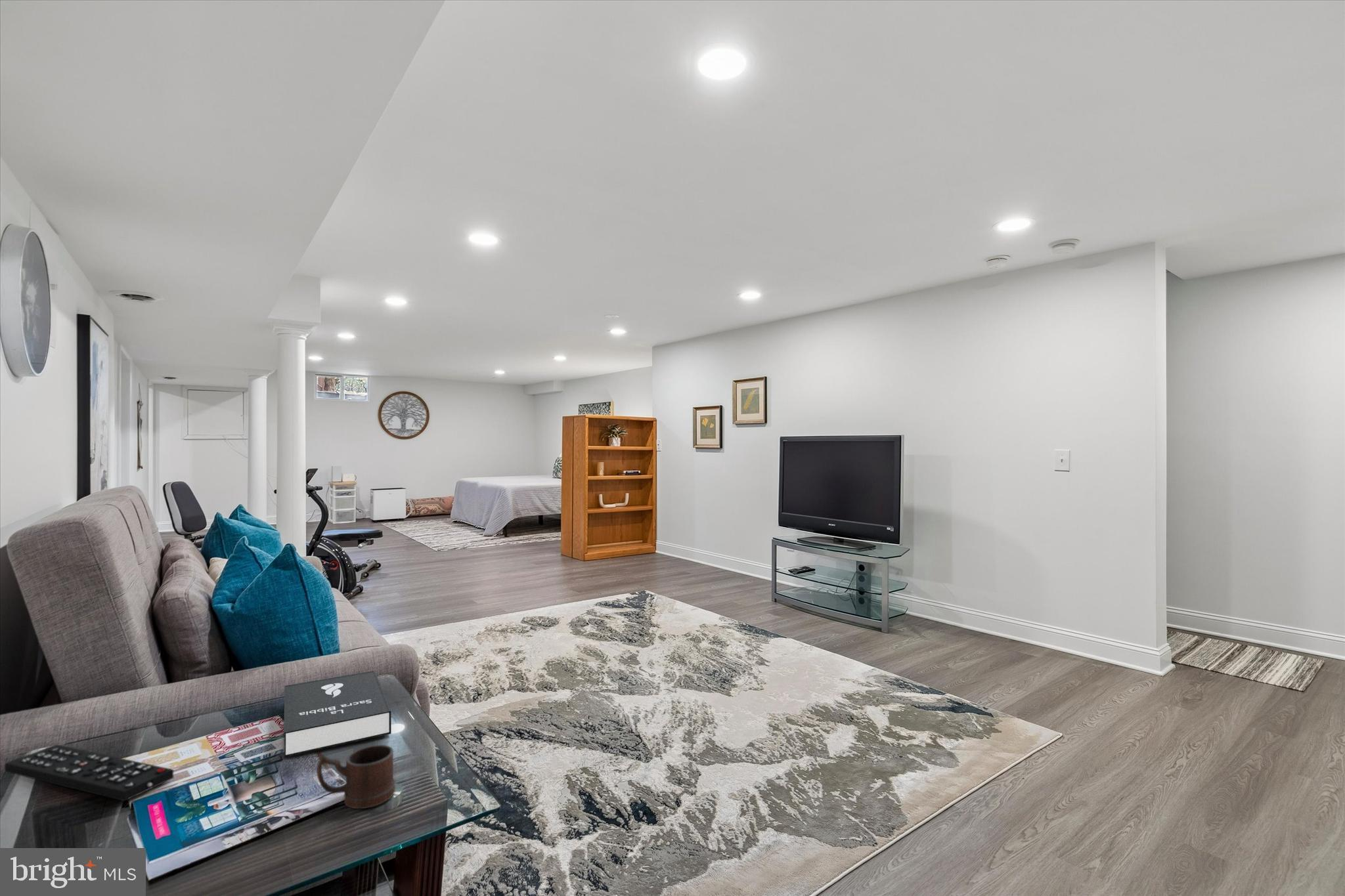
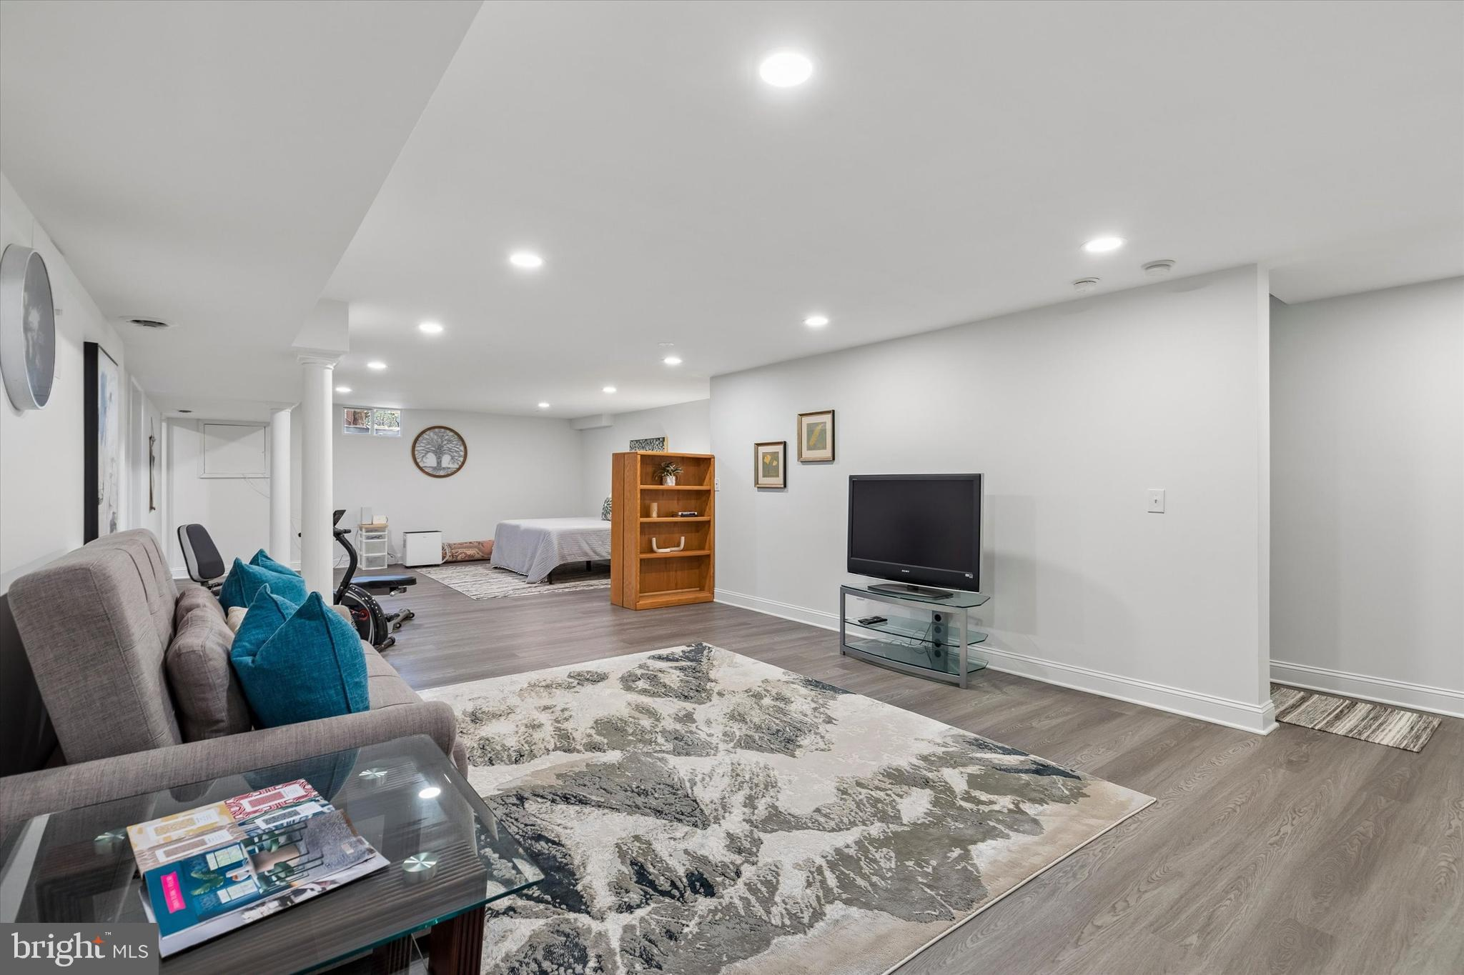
- mug [316,744,396,809]
- remote control [4,744,174,802]
- booklet [283,670,392,758]
